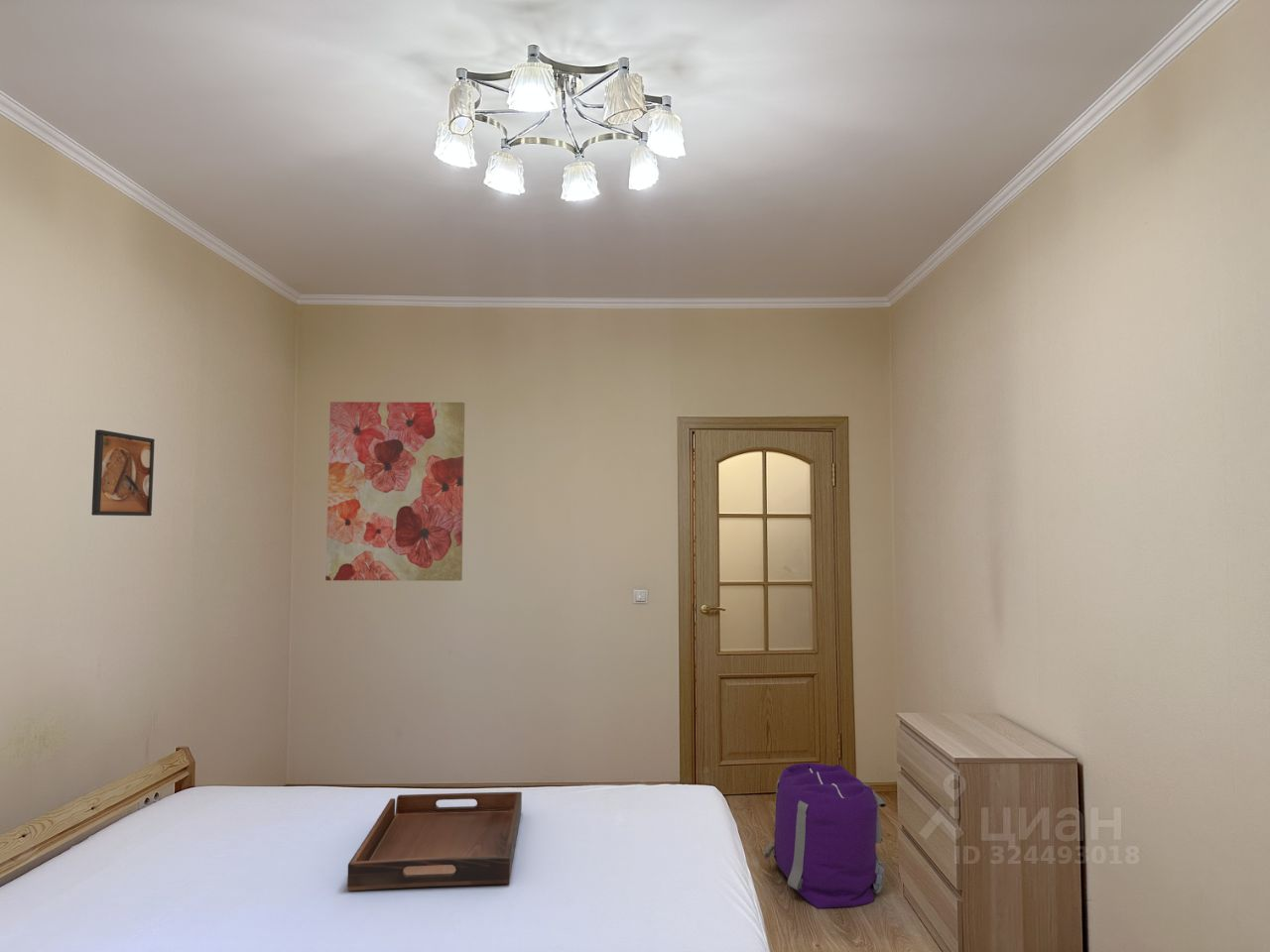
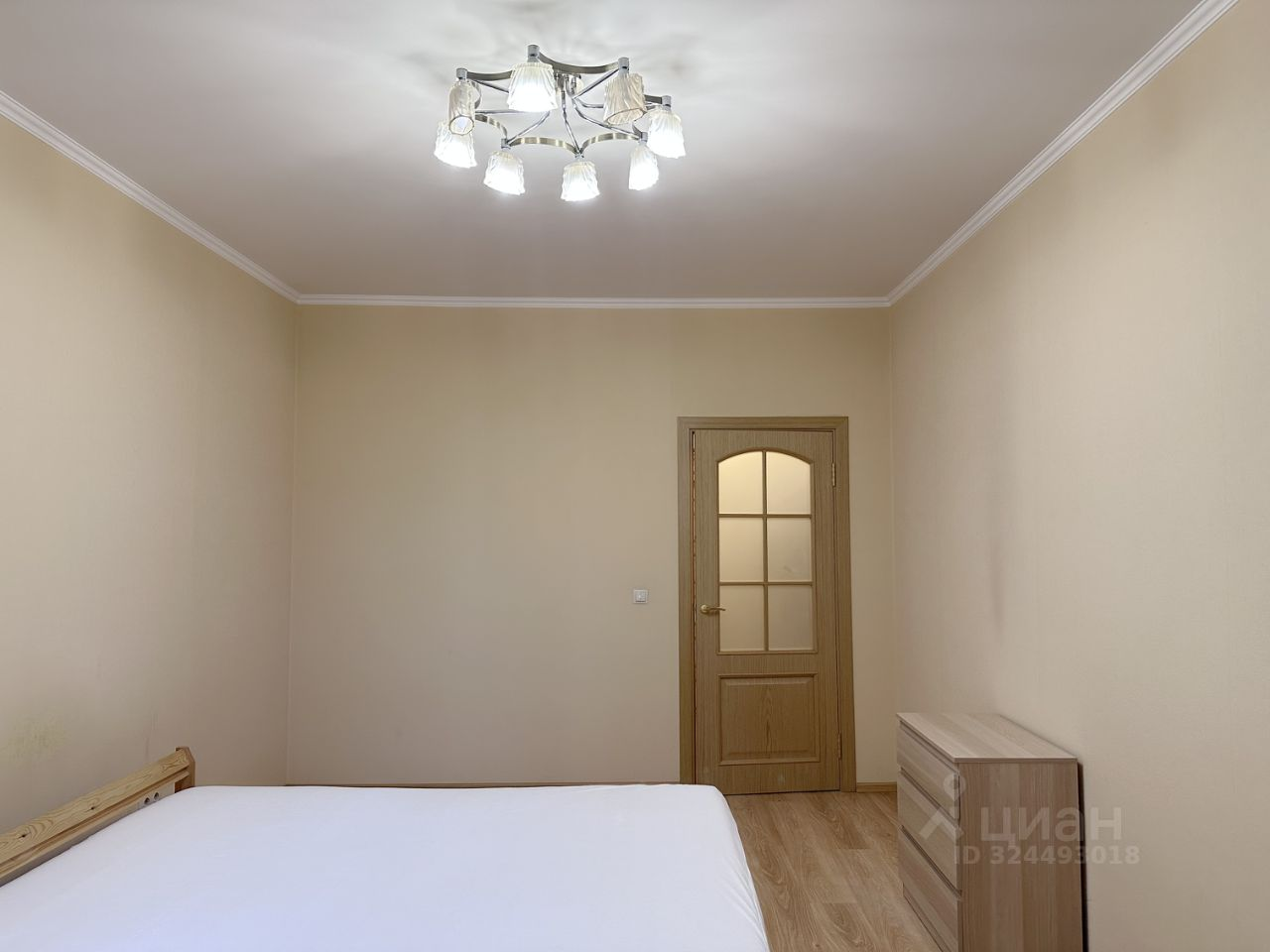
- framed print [90,428,156,517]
- wall art [324,401,465,582]
- serving tray [346,791,523,892]
- backpack [763,762,887,909]
